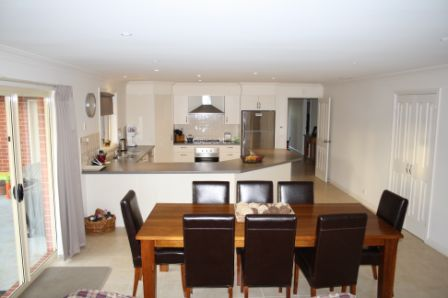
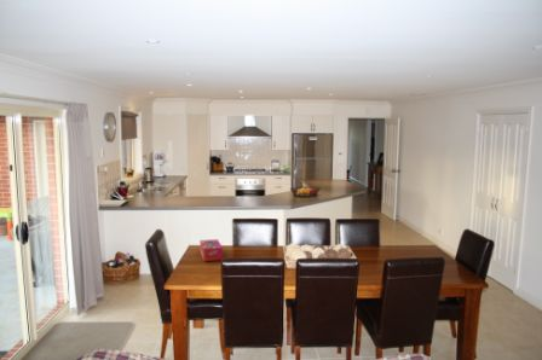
+ tissue box [198,238,224,262]
